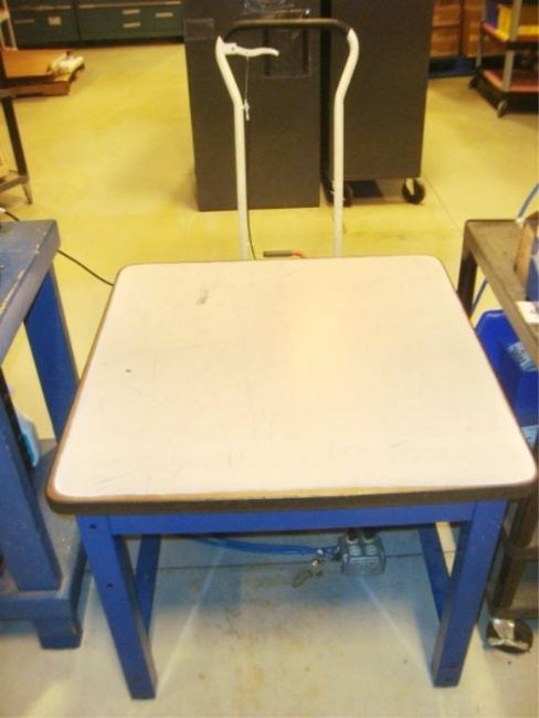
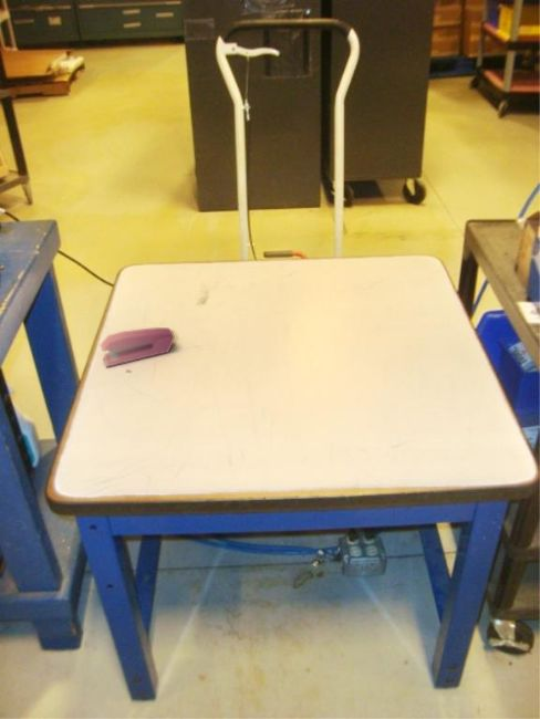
+ stapler [100,326,176,368]
